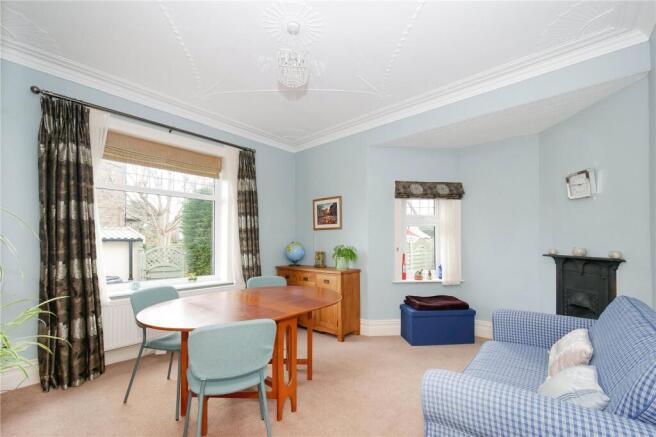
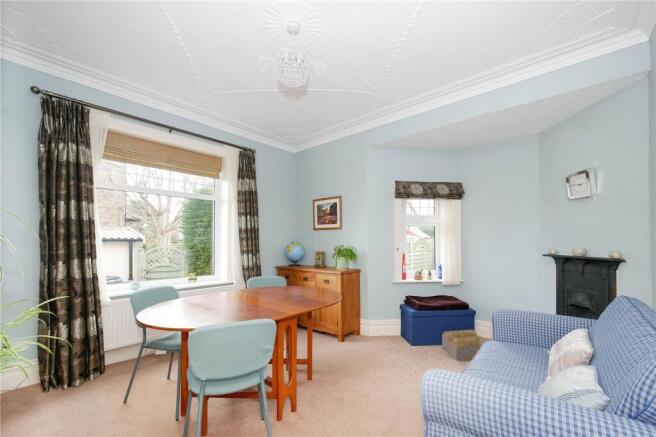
+ storage basket [441,329,483,361]
